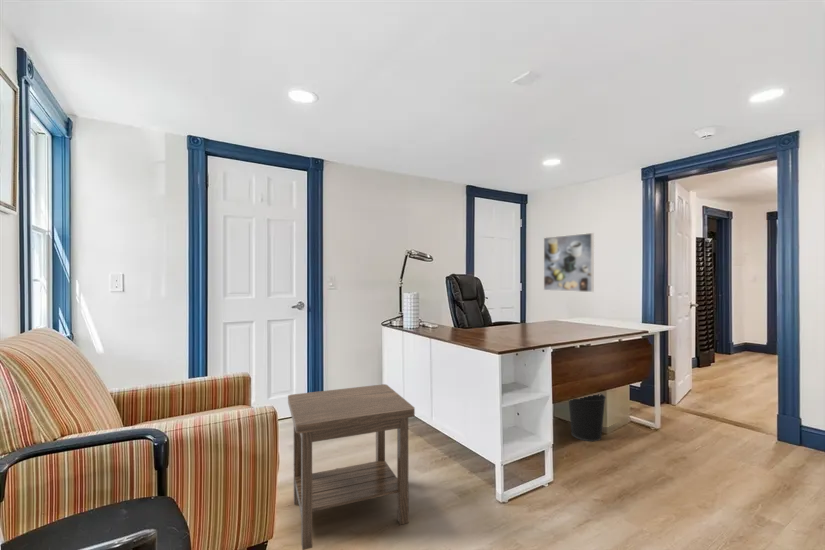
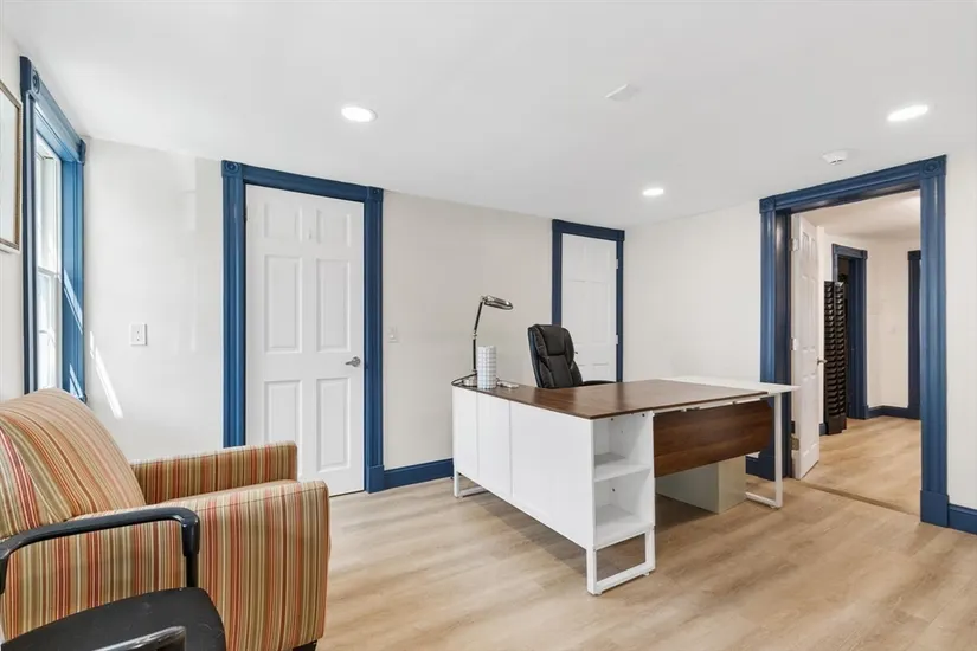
- side table [287,383,416,550]
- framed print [543,232,595,293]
- wastebasket [568,393,607,442]
